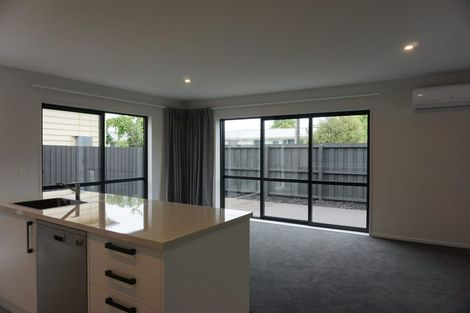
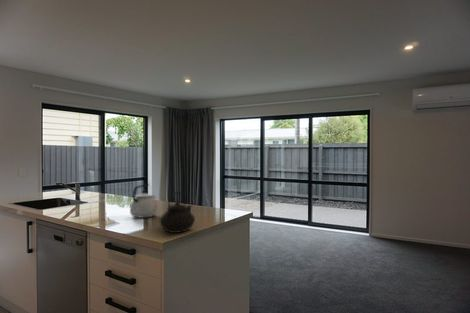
+ kettle [129,183,159,219]
+ teapot [158,191,196,234]
